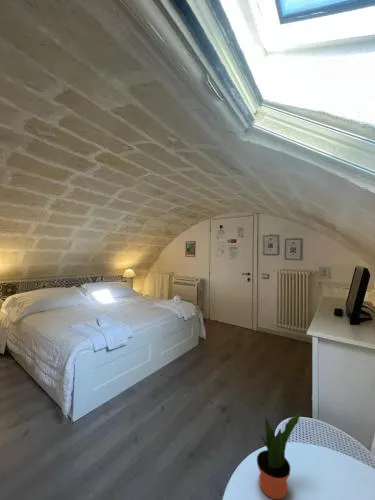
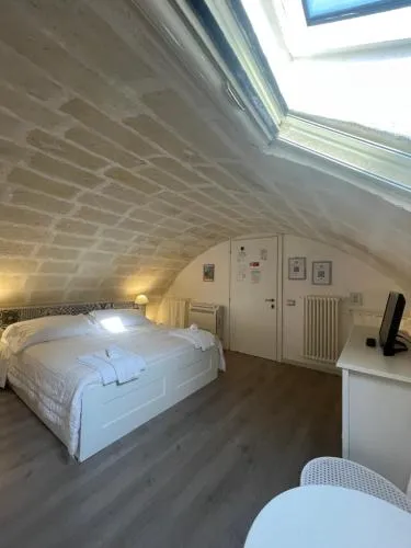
- potted plant [256,409,303,500]
